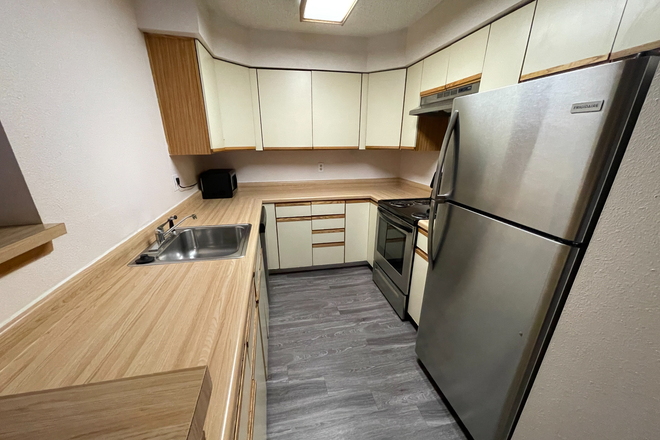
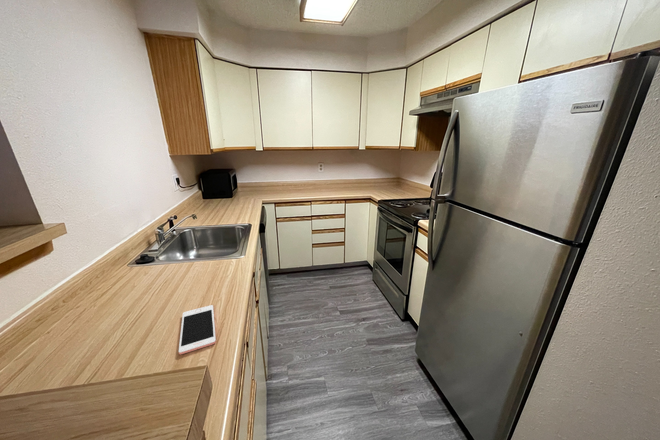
+ cell phone [178,304,217,355]
